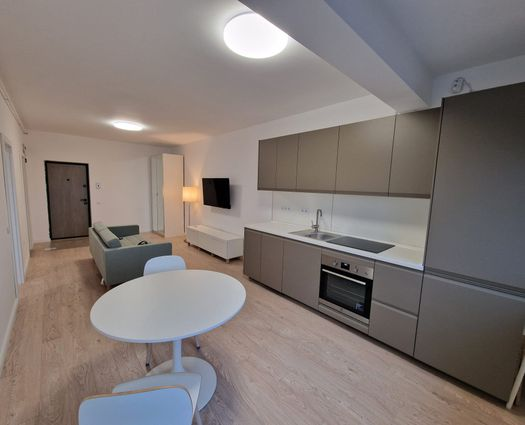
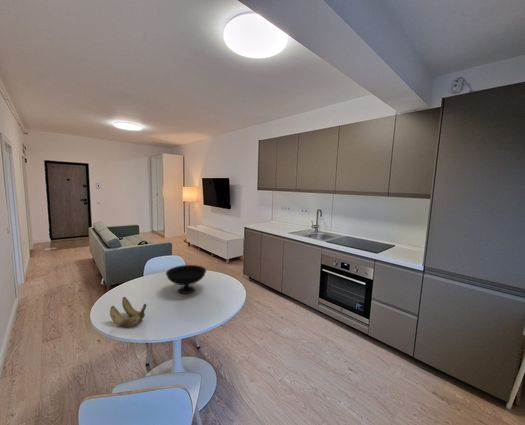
+ bowl [165,264,207,295]
+ banana [109,296,147,328]
